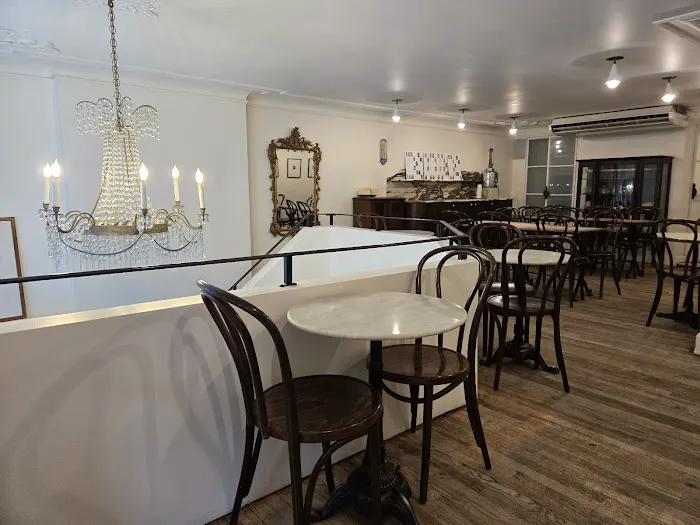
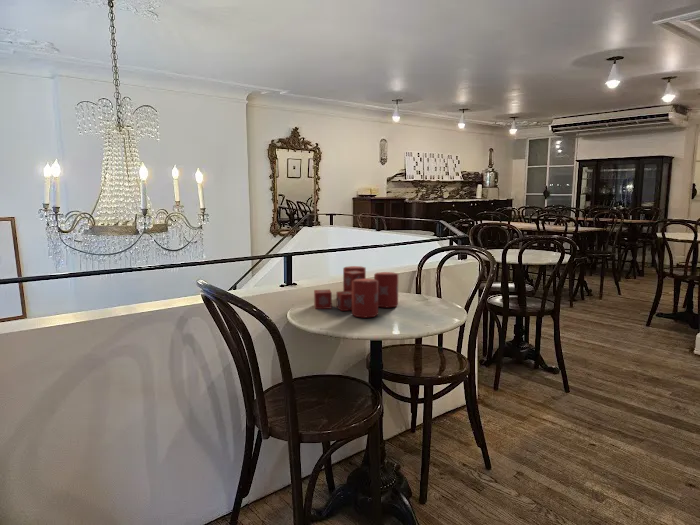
+ candle [313,265,399,319]
